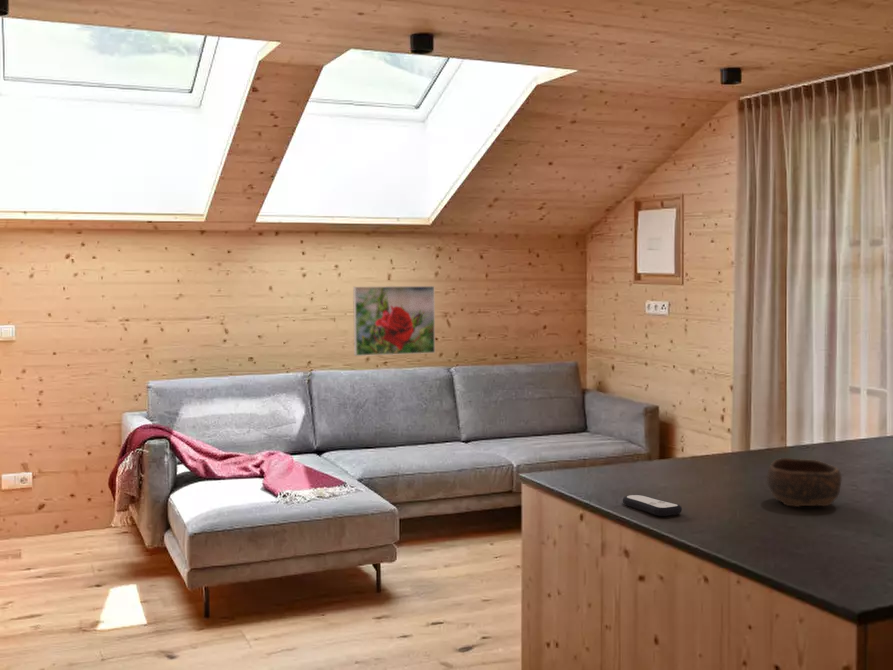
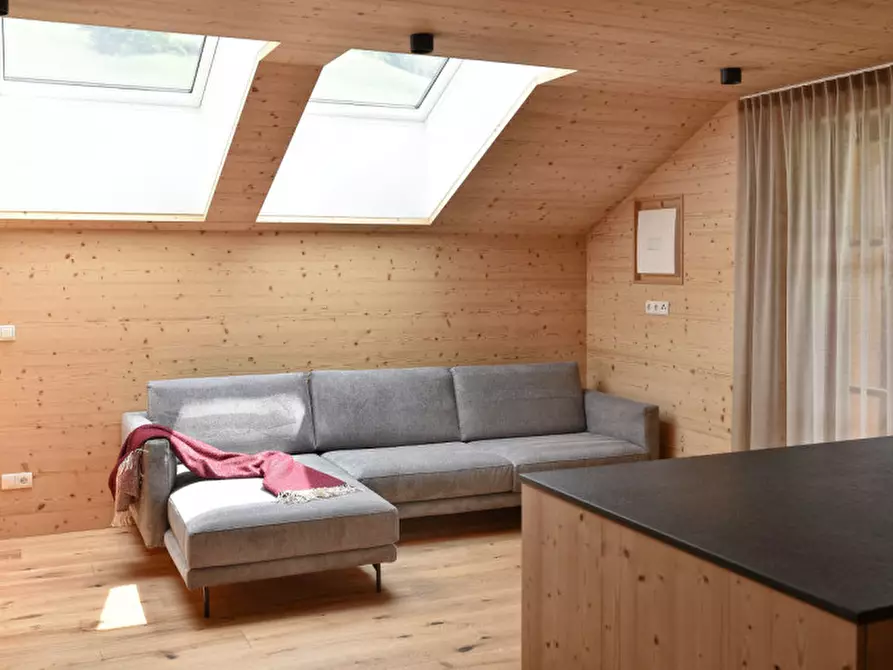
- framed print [352,285,436,357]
- bowl [766,457,843,508]
- remote control [622,494,683,517]
